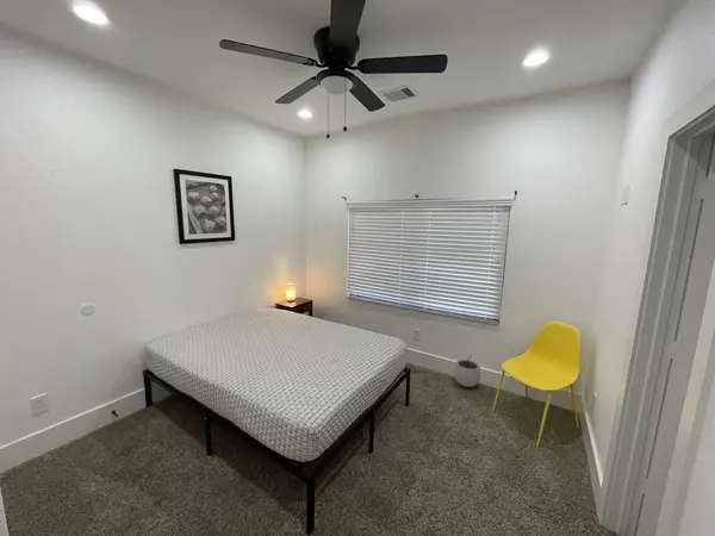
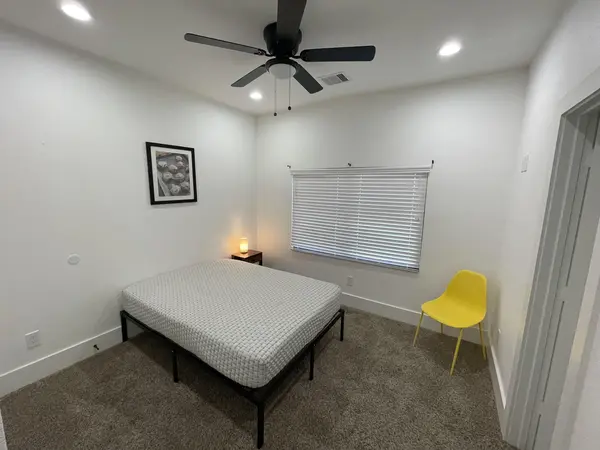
- plant pot [453,354,481,388]
